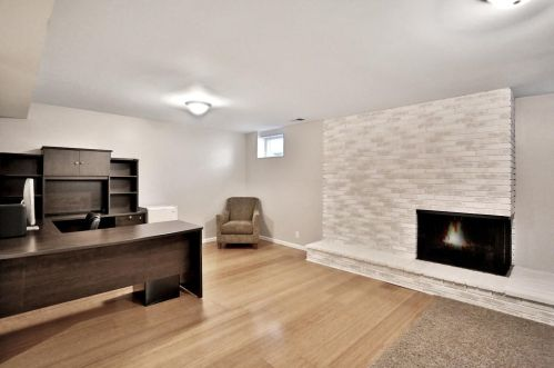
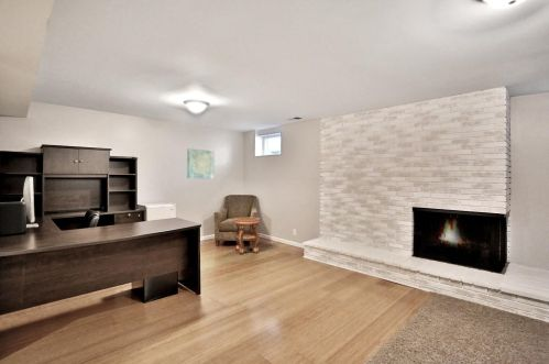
+ wall art [186,147,215,179]
+ side table [233,217,262,255]
